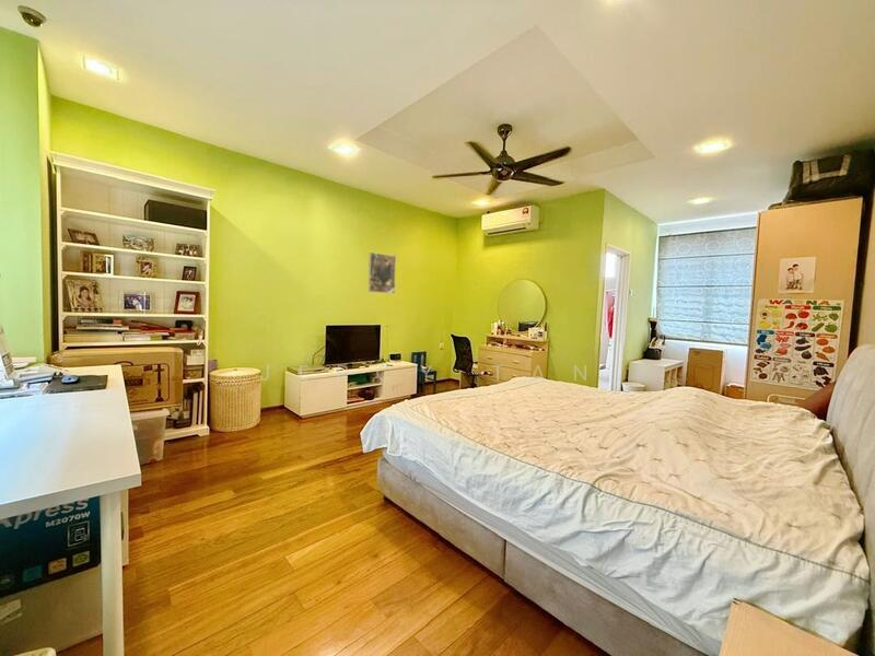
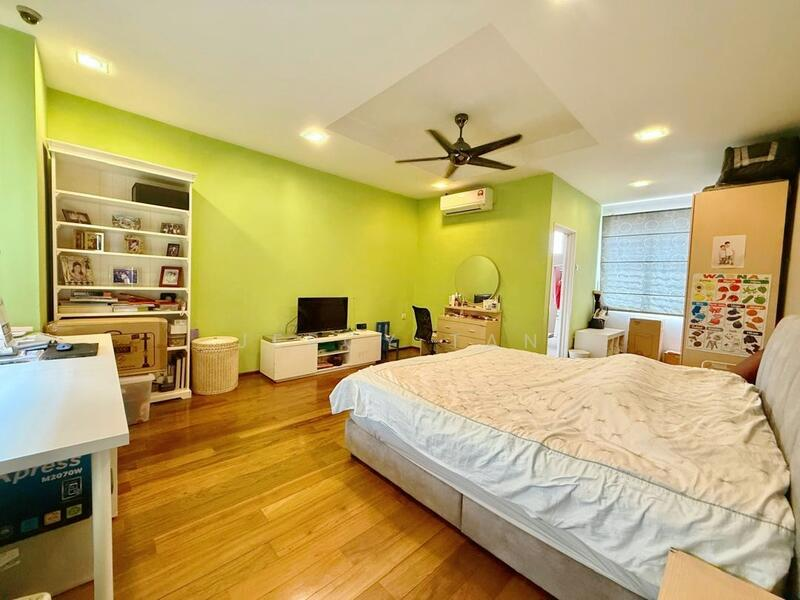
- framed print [368,251,397,294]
